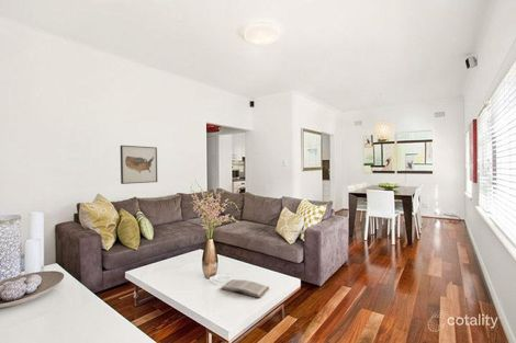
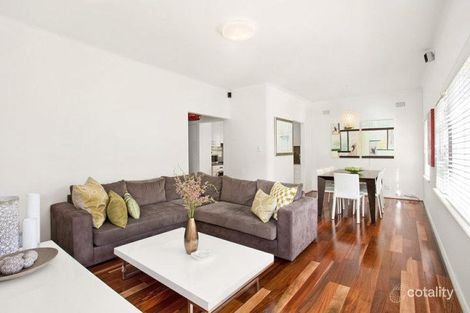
- wall art [120,145,158,185]
- book [221,278,270,299]
